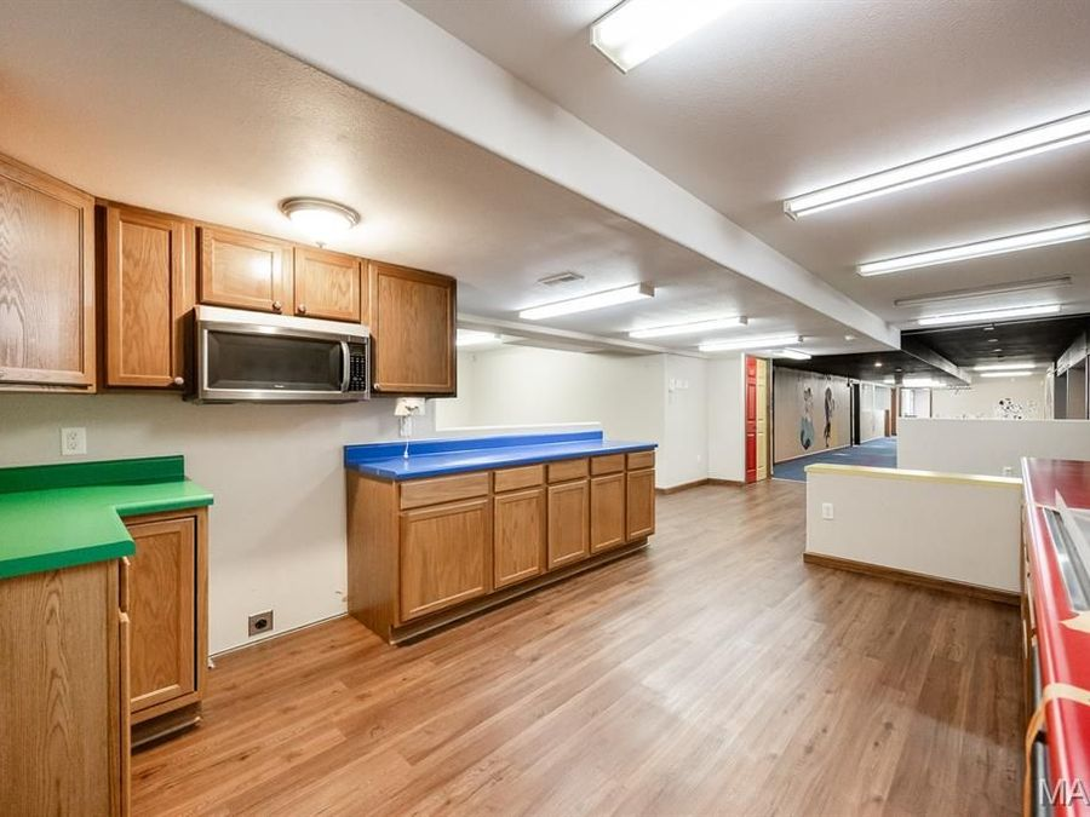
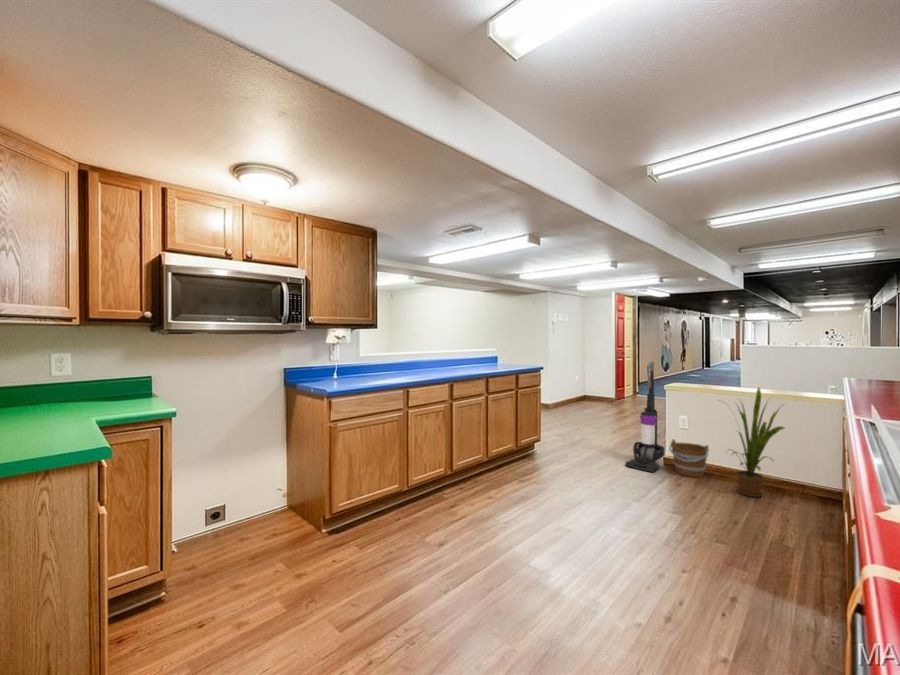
+ vacuum cleaner [624,361,666,473]
+ bucket [668,438,710,478]
+ house plant [718,386,786,498]
